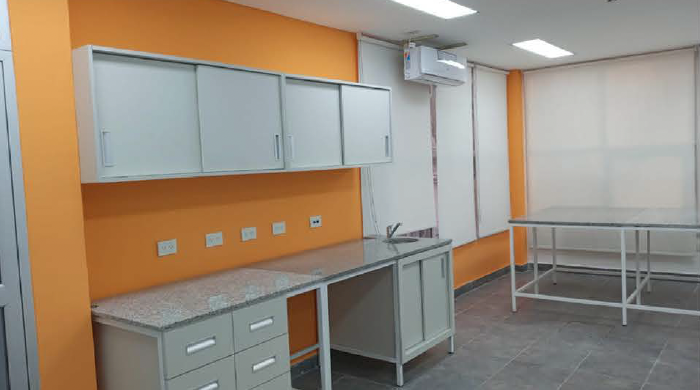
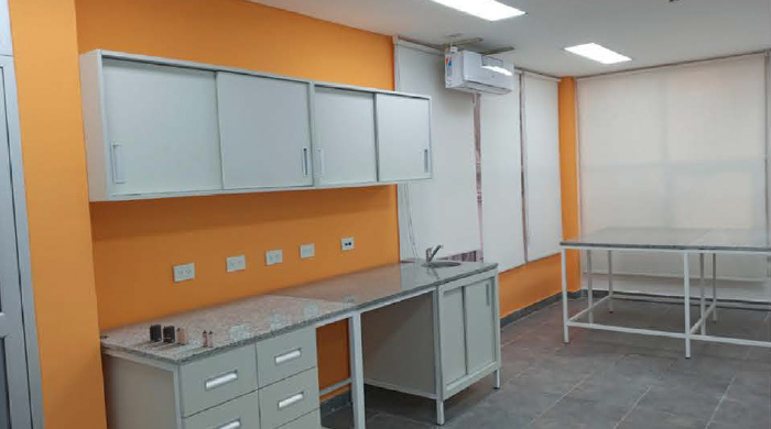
+ bottle [149,323,215,349]
